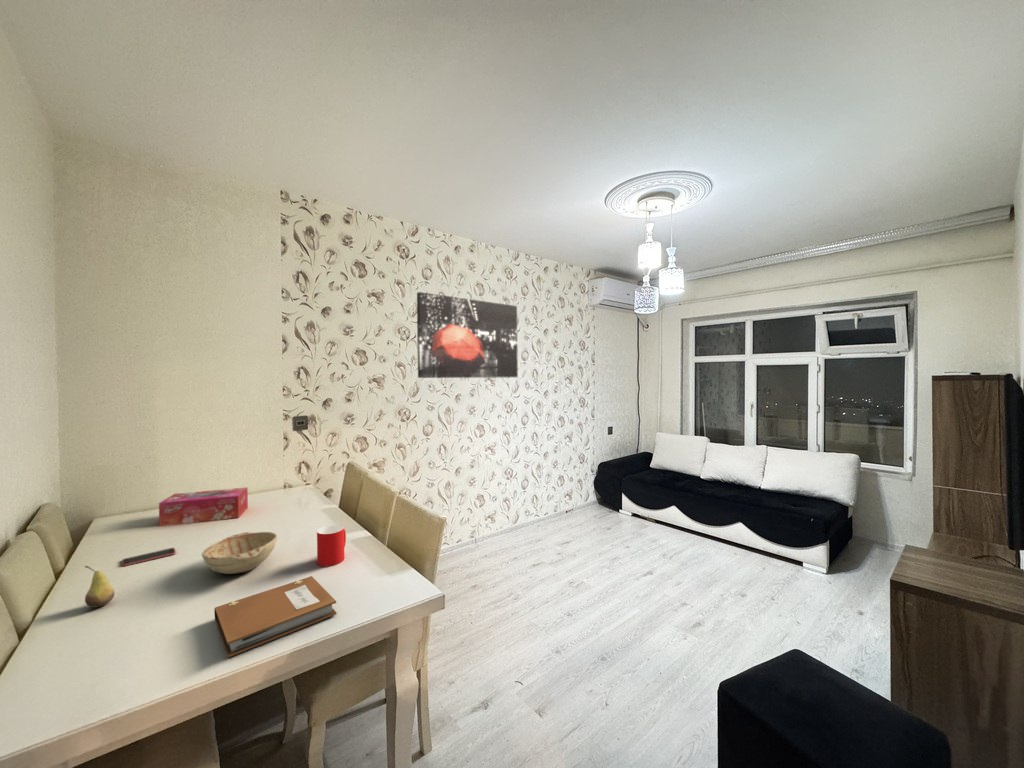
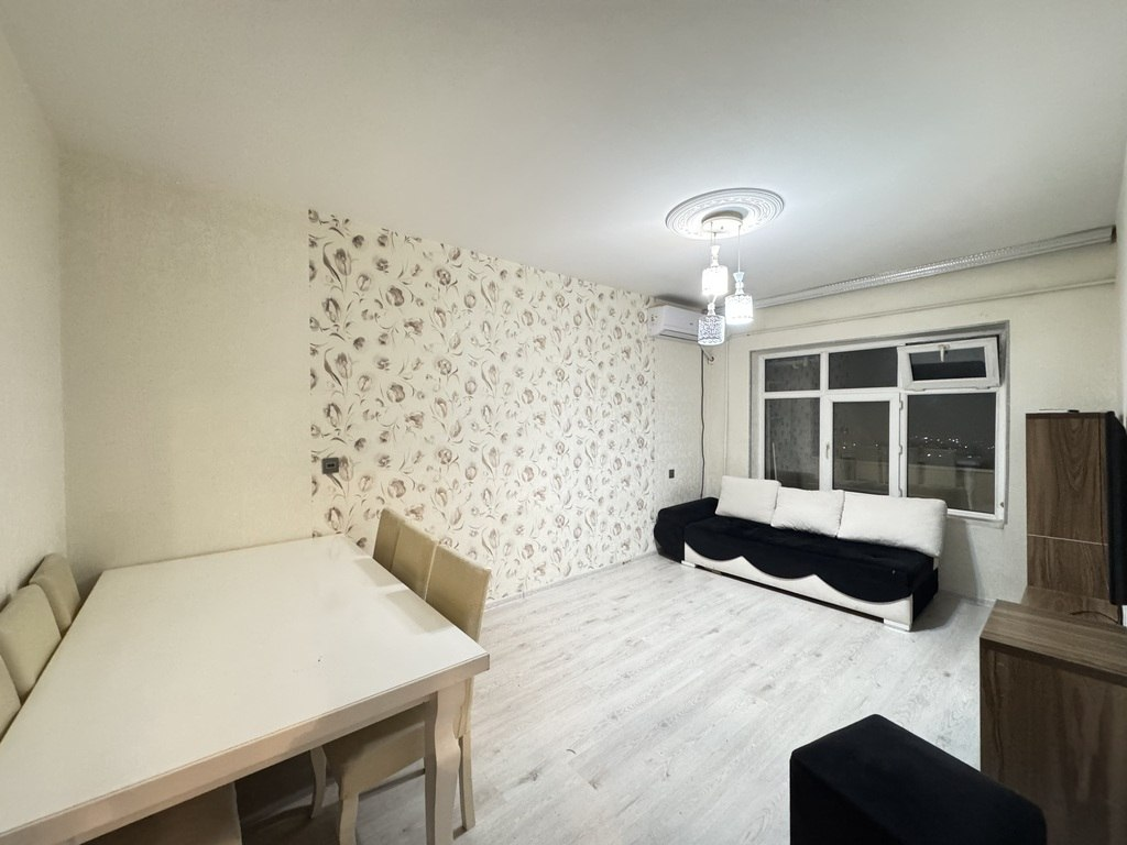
- cup [316,524,347,567]
- wall art [416,291,519,379]
- tissue box [158,486,249,527]
- fruit [84,565,115,608]
- decorative bowl [201,531,278,575]
- smartphone [121,547,177,567]
- notebook [213,575,337,658]
